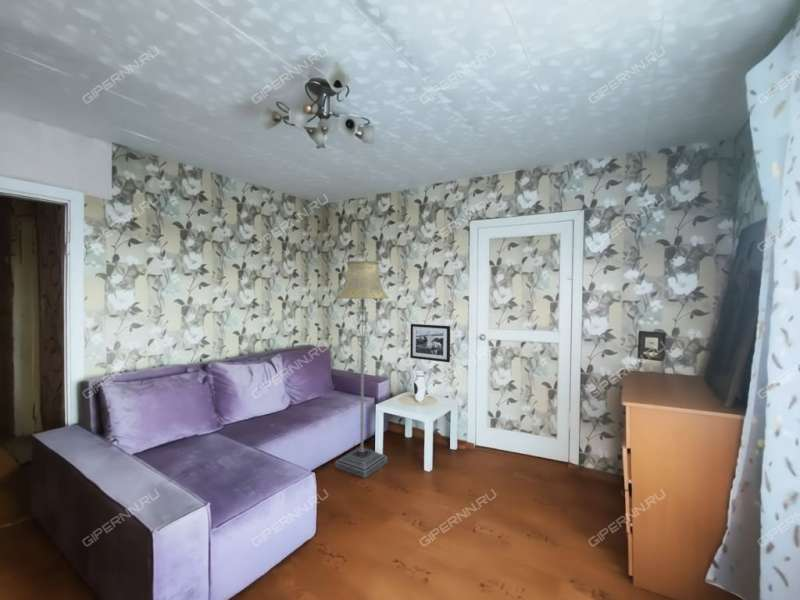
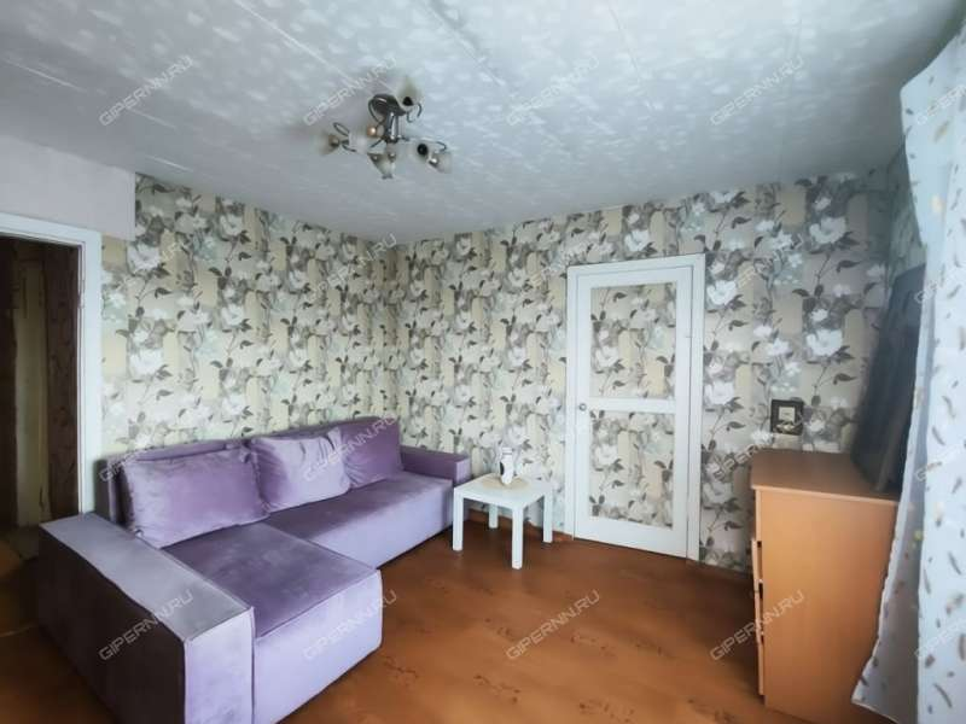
- floor lamp [335,260,390,479]
- picture frame [409,323,451,363]
